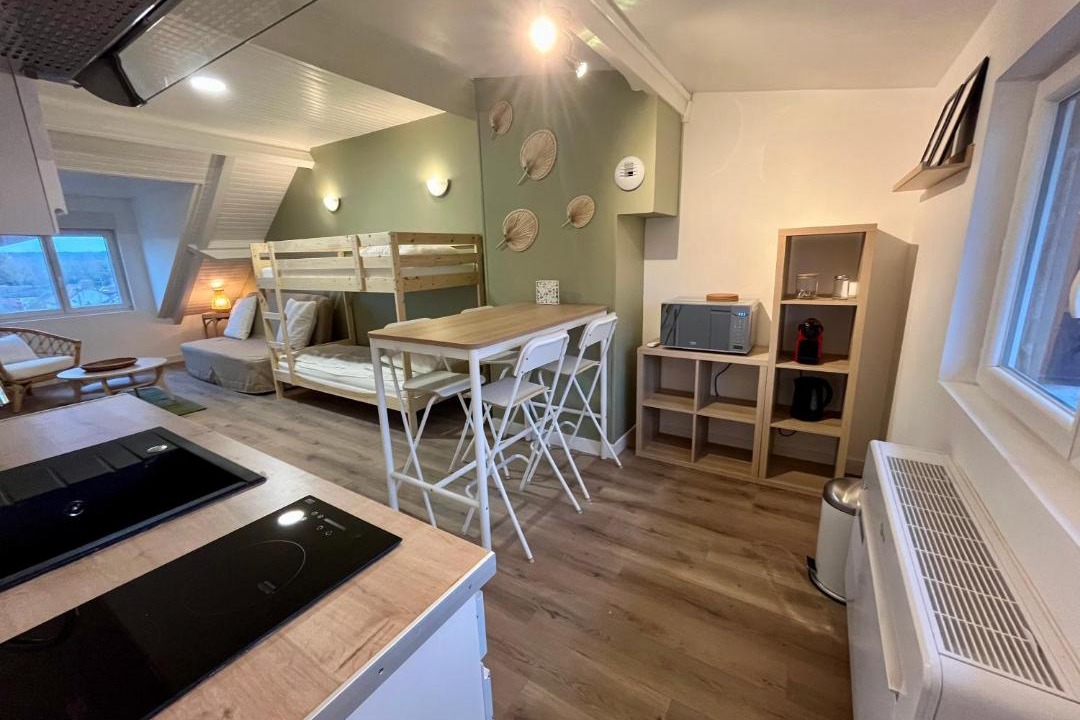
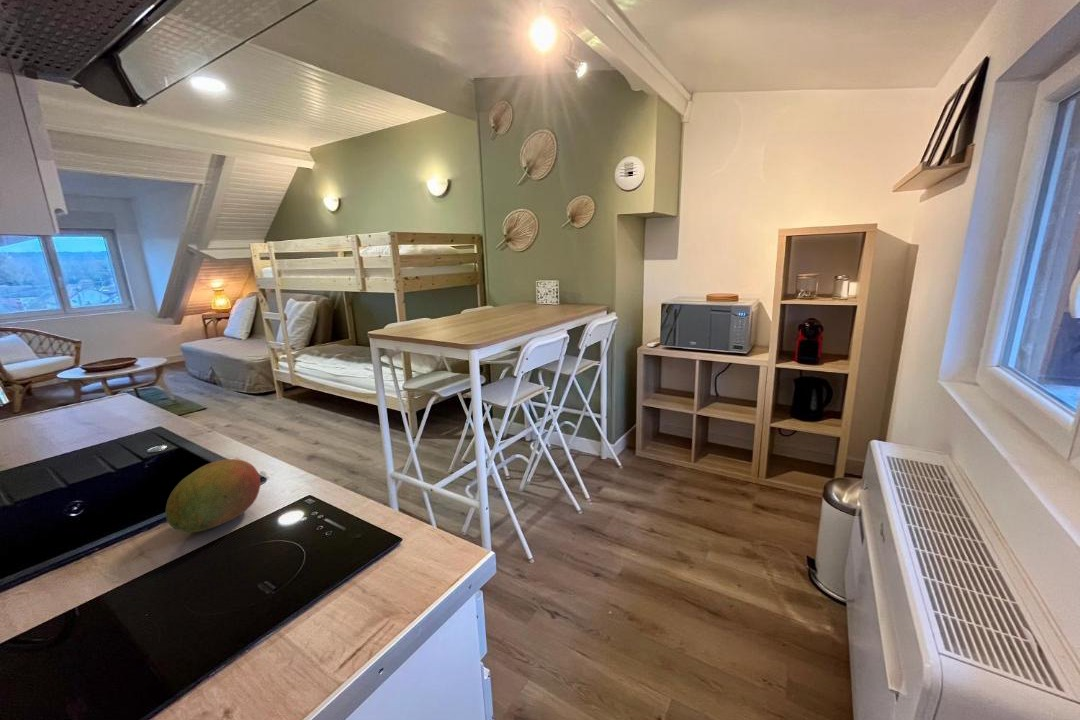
+ fruit [165,458,261,533]
